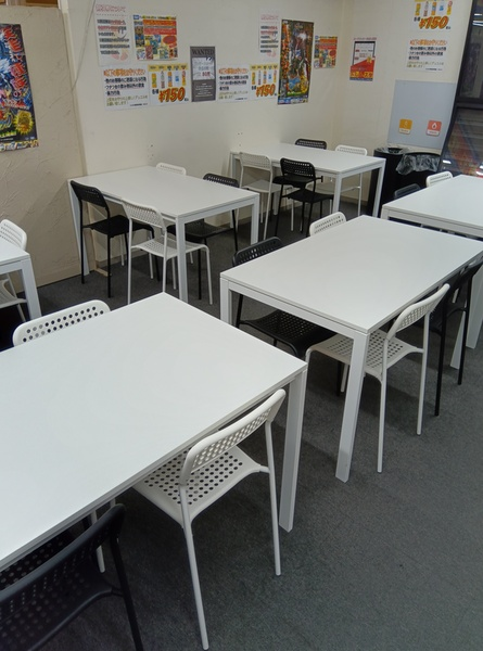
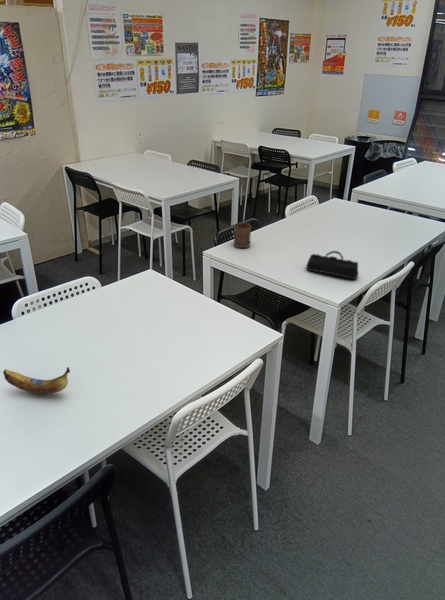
+ pencil case [305,250,359,280]
+ cup [233,222,252,249]
+ banana [2,366,71,395]
